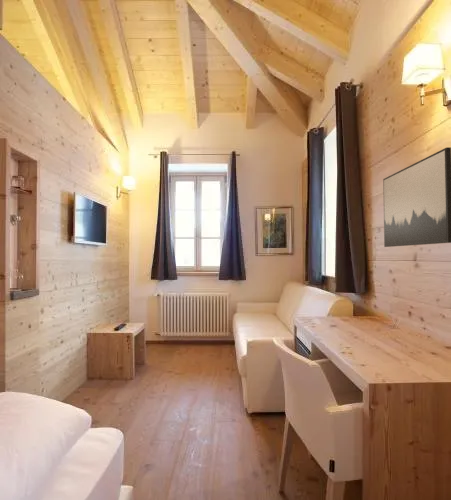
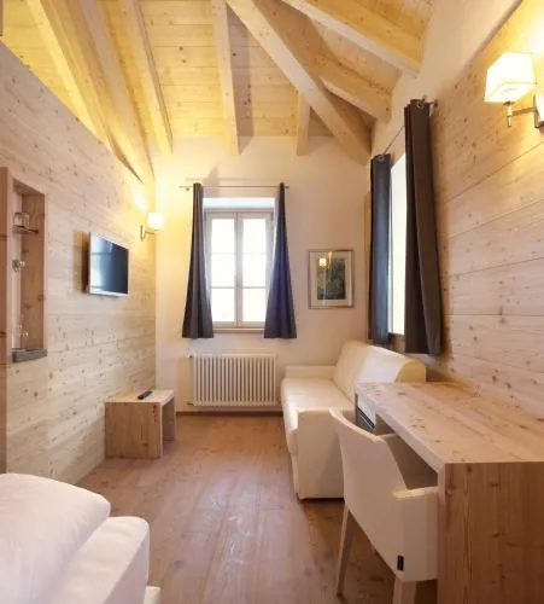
- wall art [382,146,451,248]
